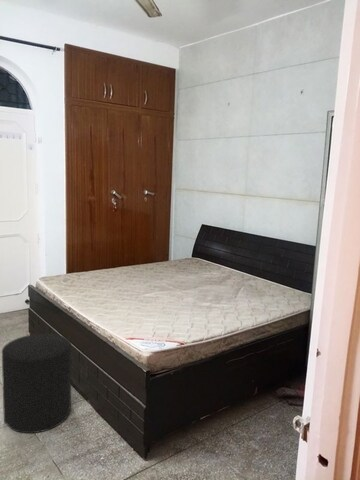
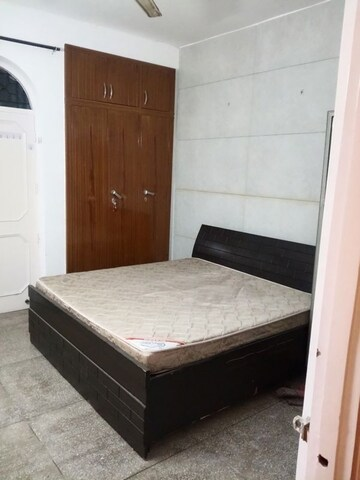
- stool [1,333,72,434]
